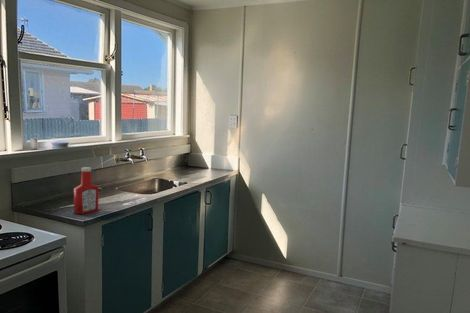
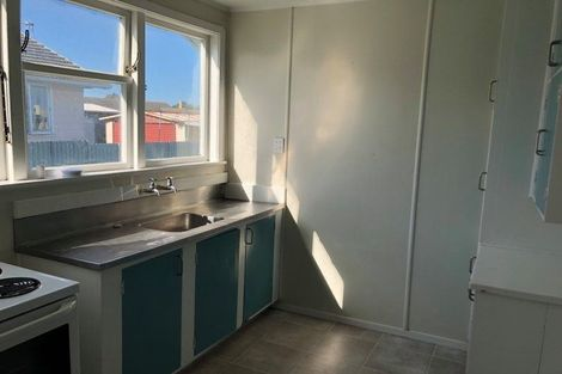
- soap bottle [73,166,100,215]
